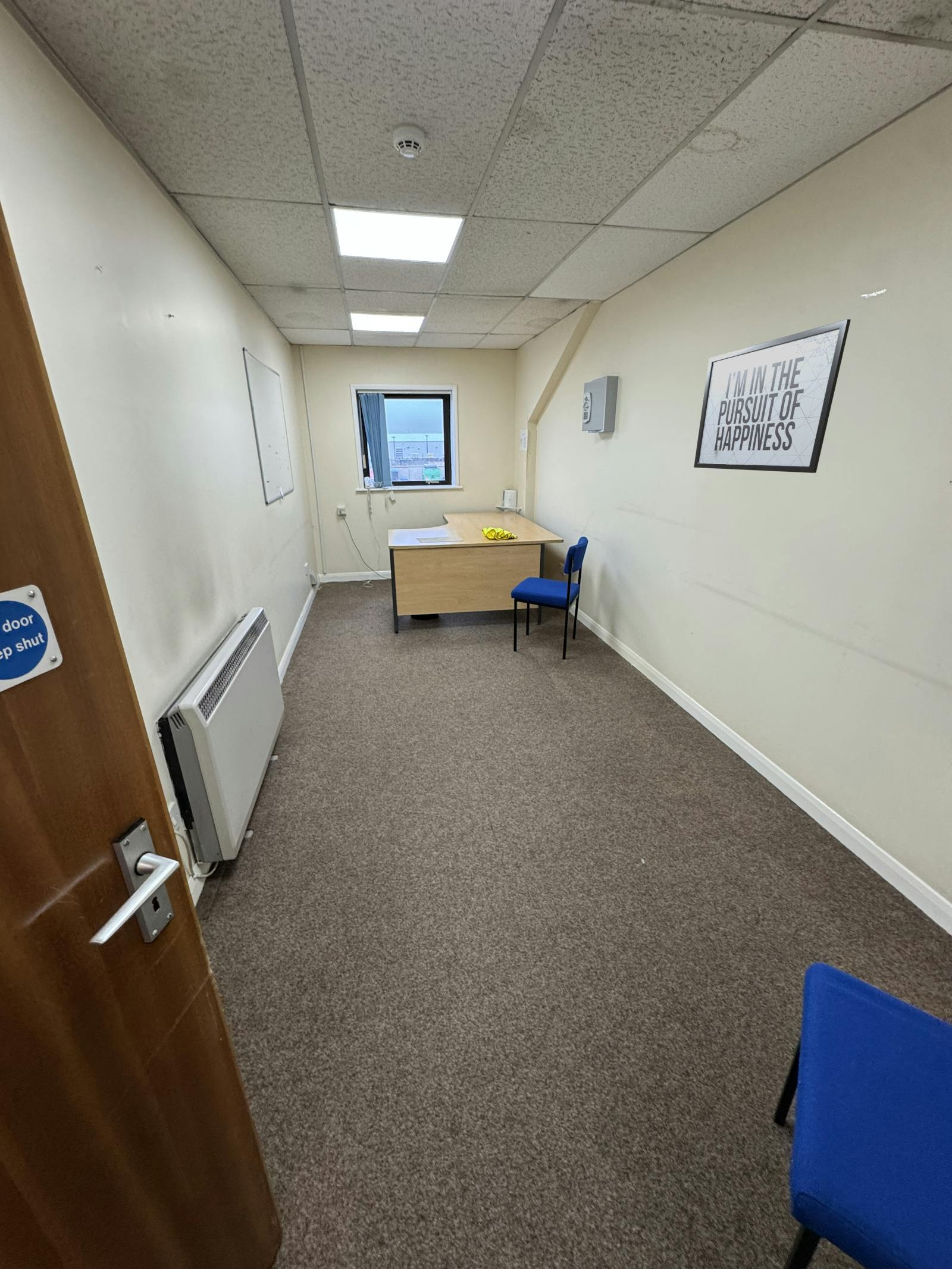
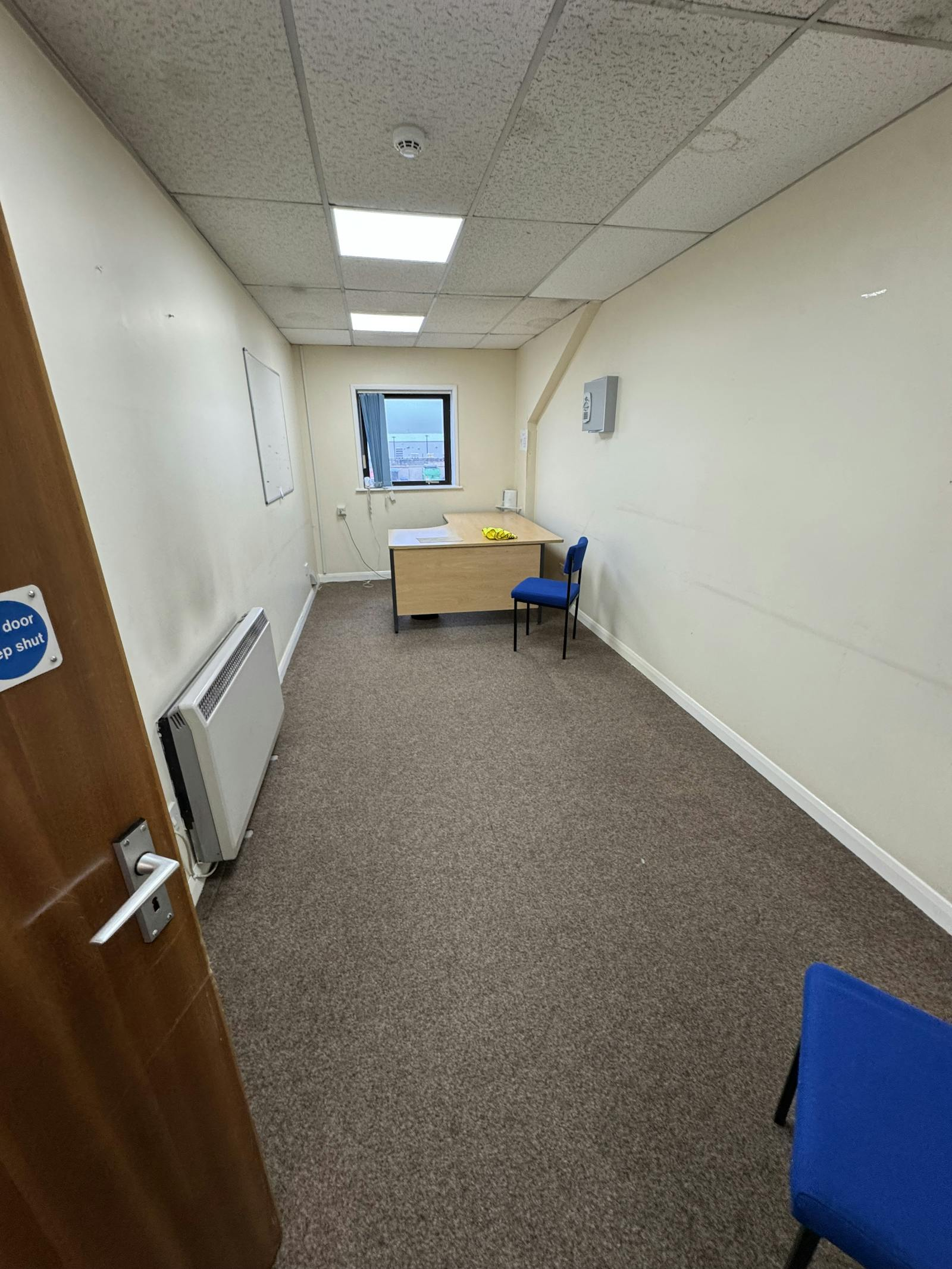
- mirror [693,319,851,474]
